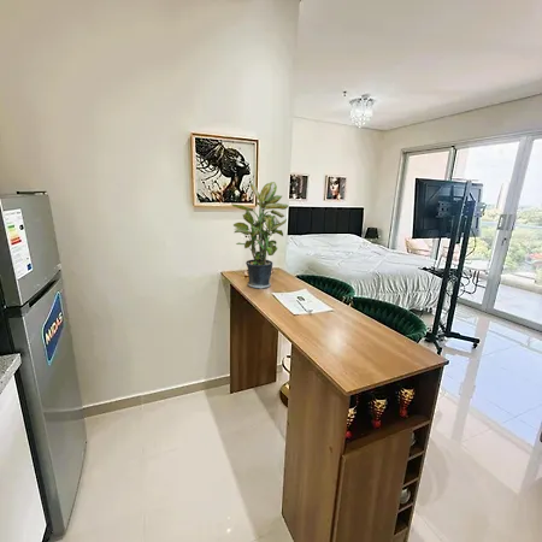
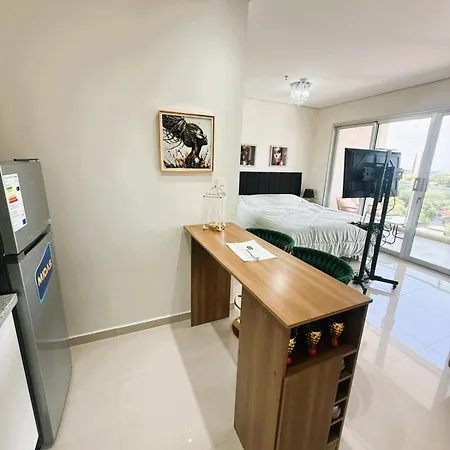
- potted plant [230,181,290,290]
